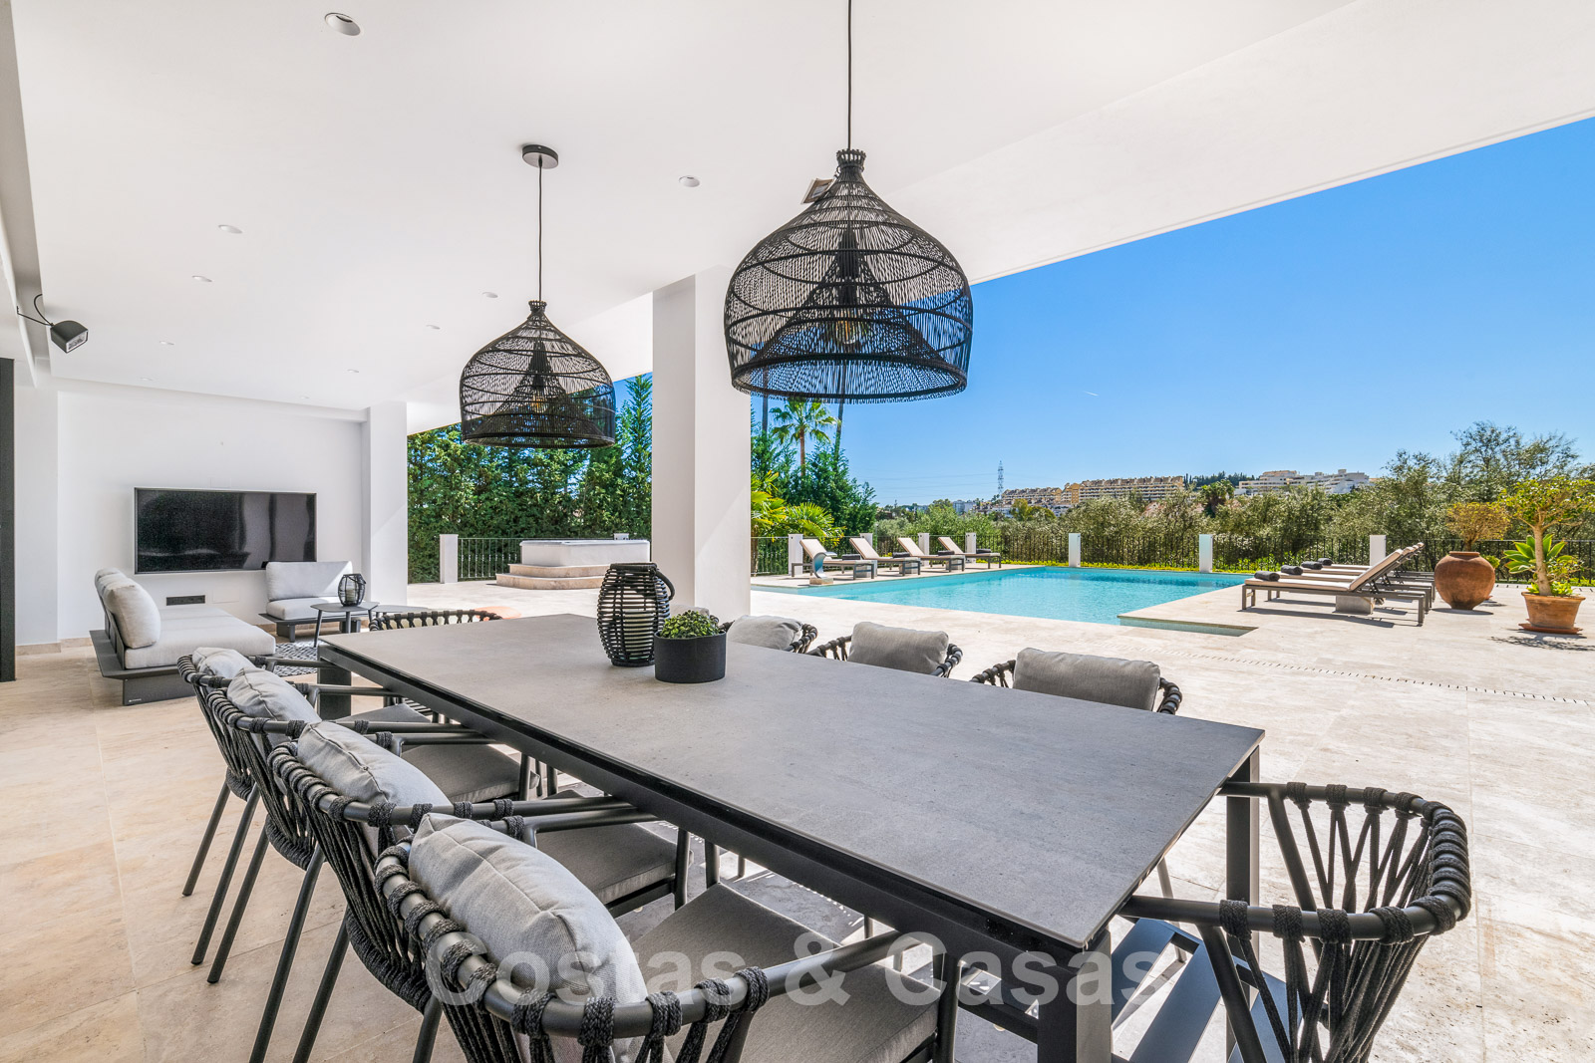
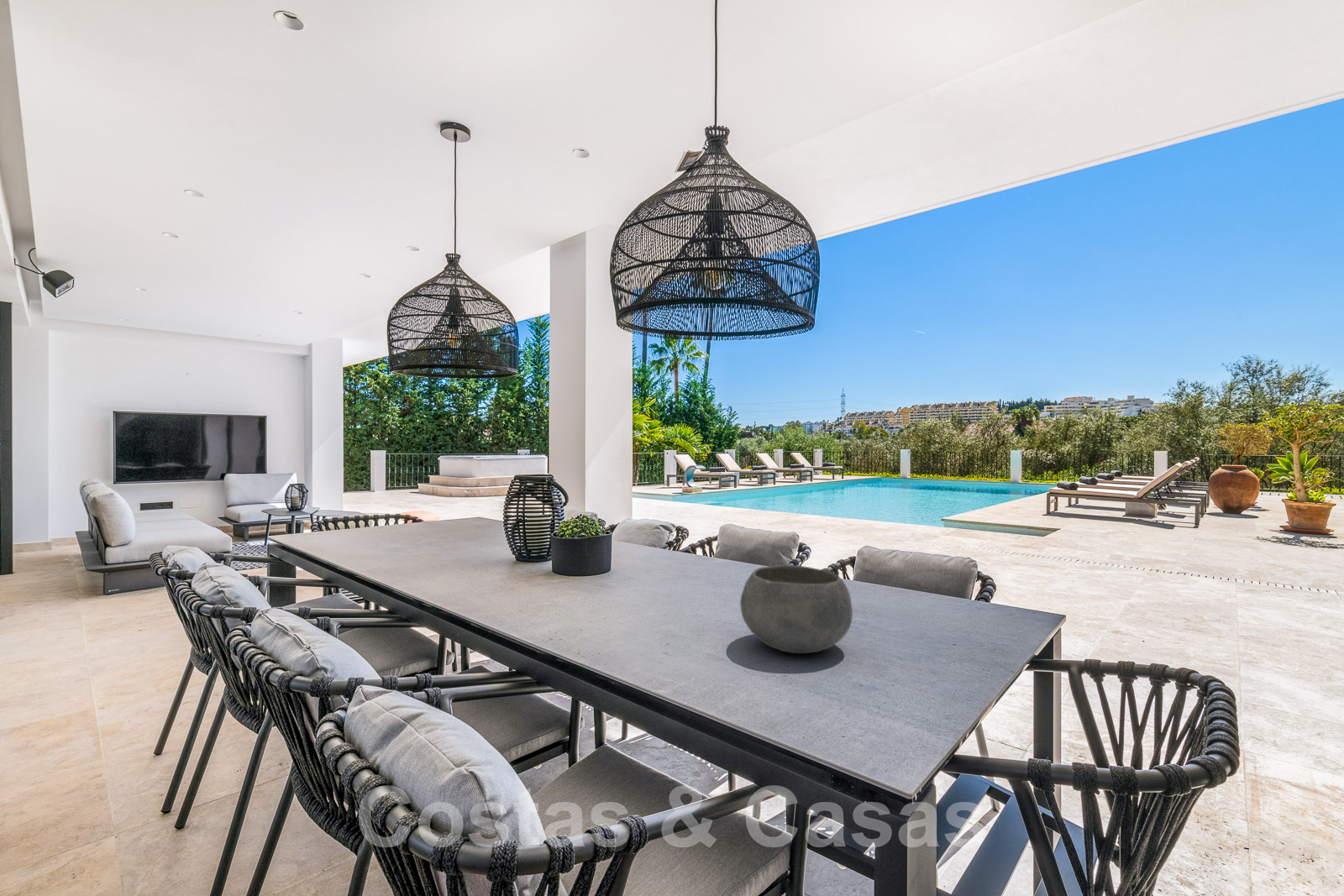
+ bowl [739,564,853,654]
